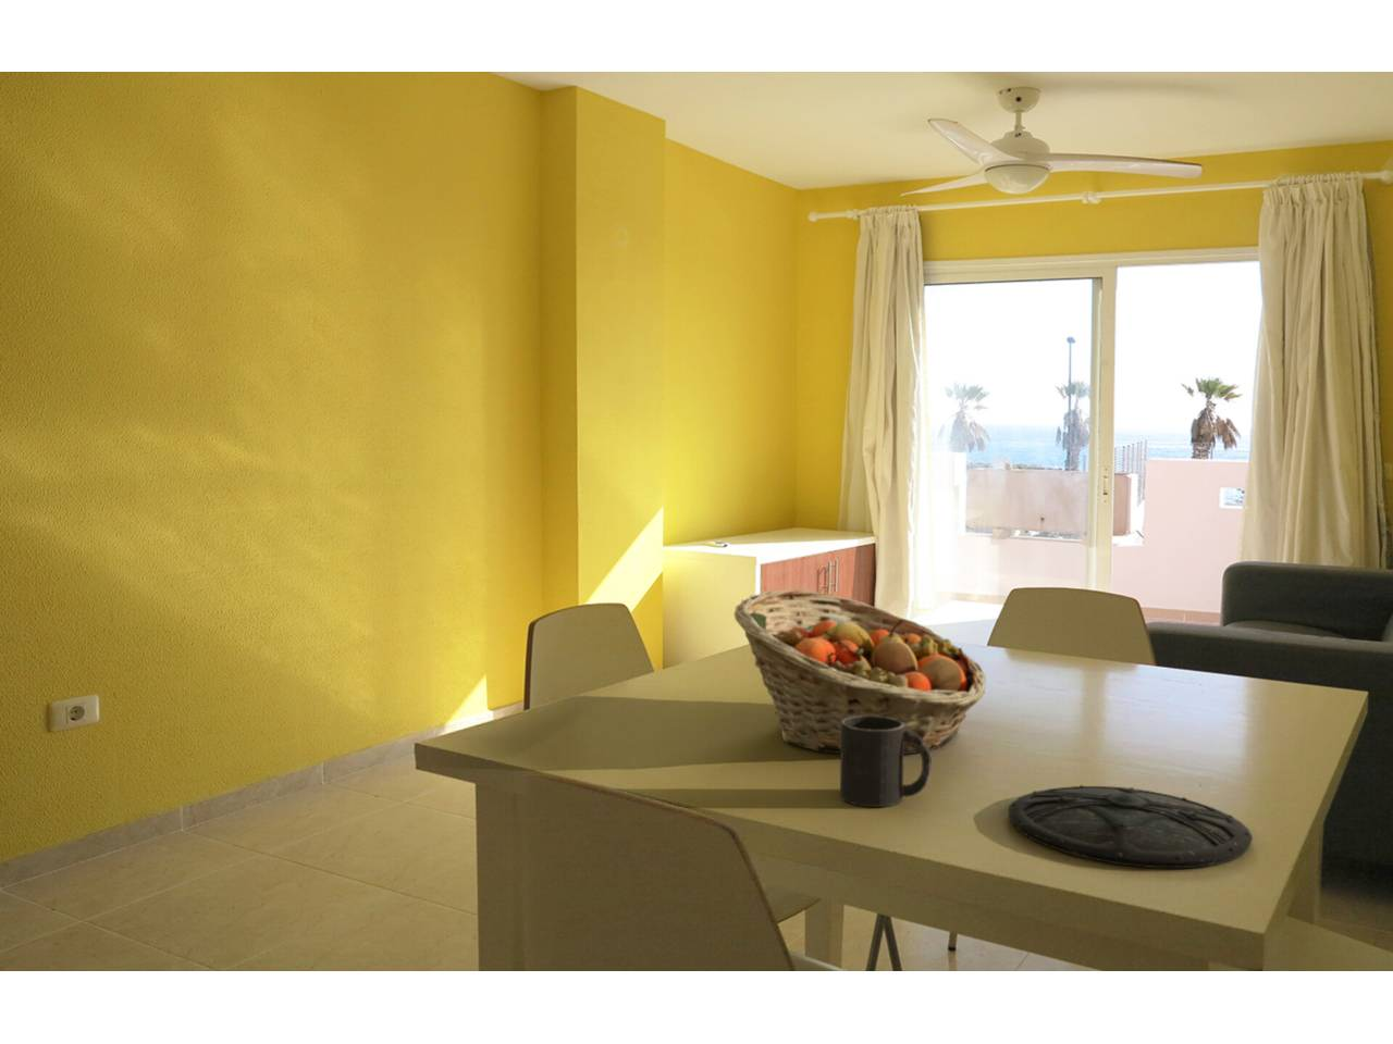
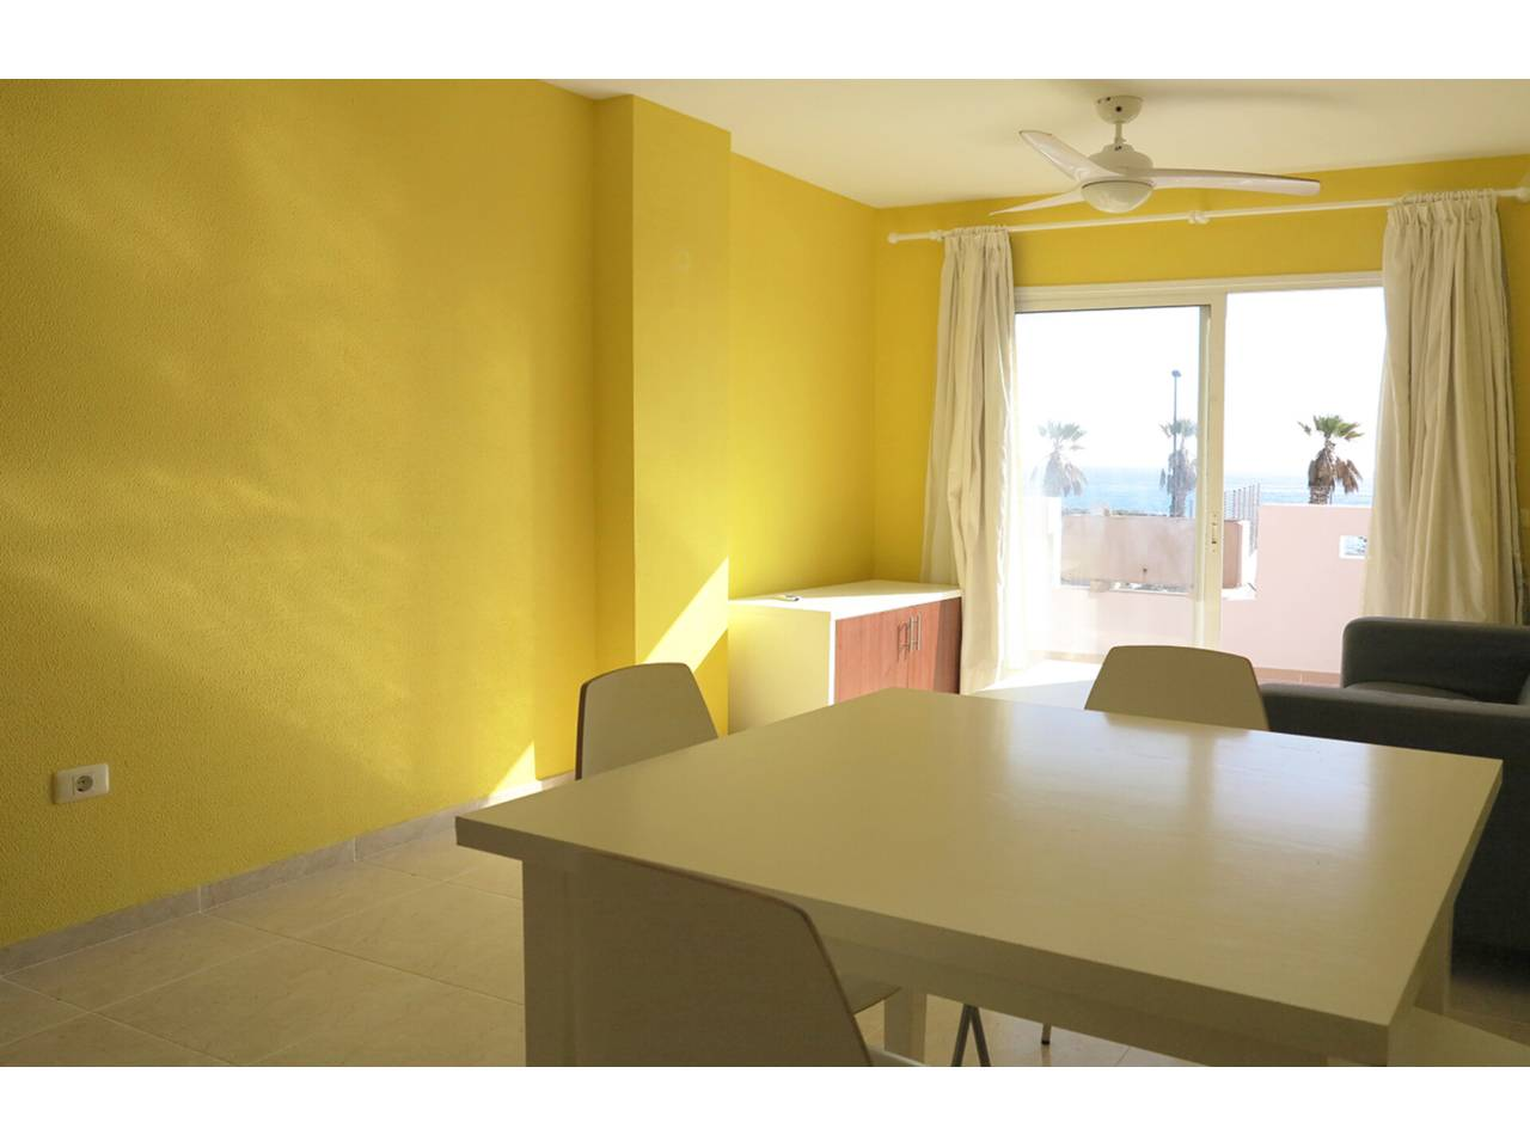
- fruit basket [733,588,987,754]
- mug [839,716,932,808]
- plate [1007,784,1254,869]
